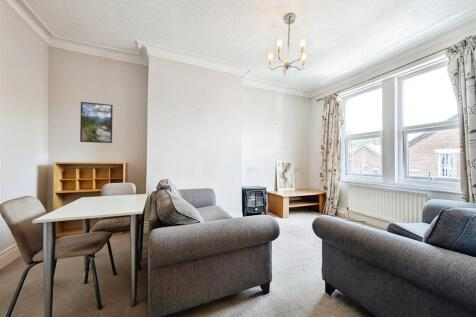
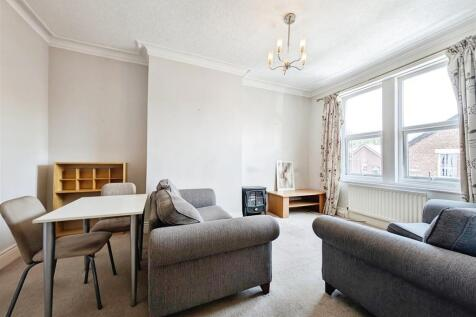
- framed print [79,101,114,144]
